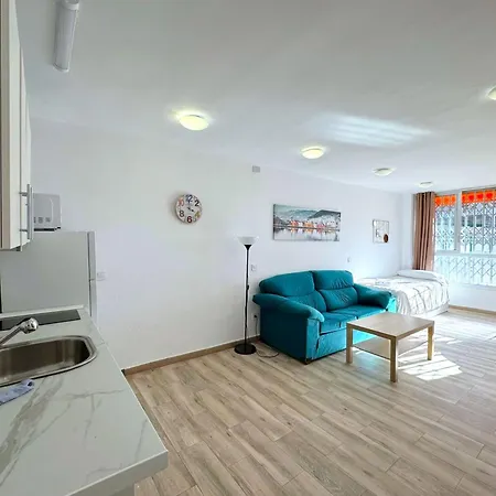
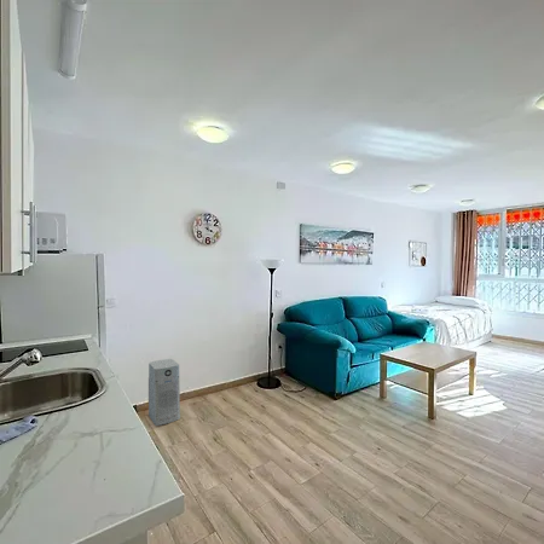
+ air purifier [147,358,181,427]
